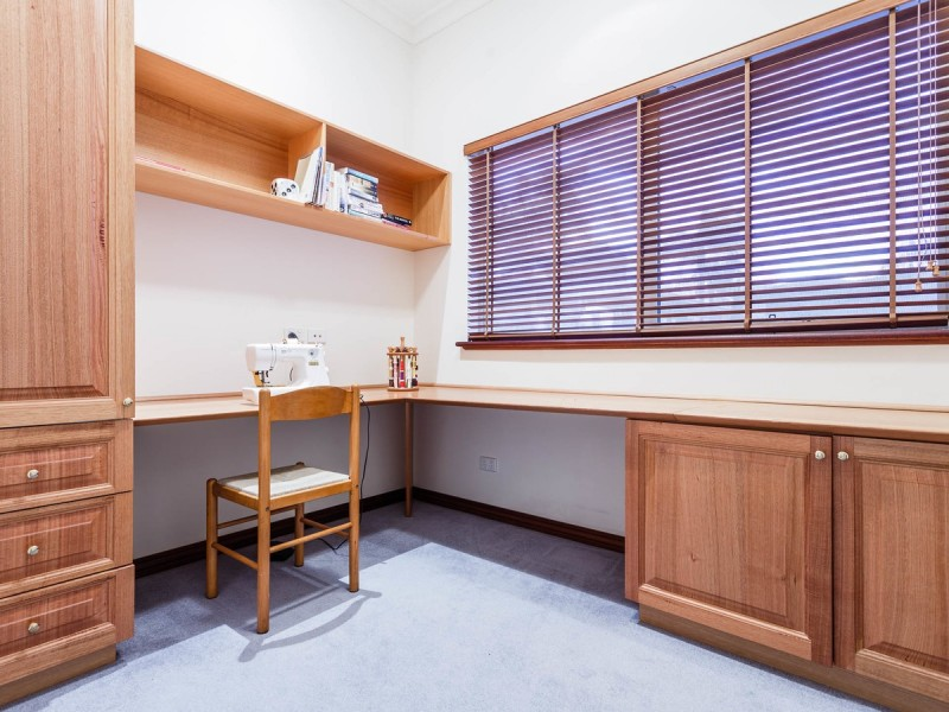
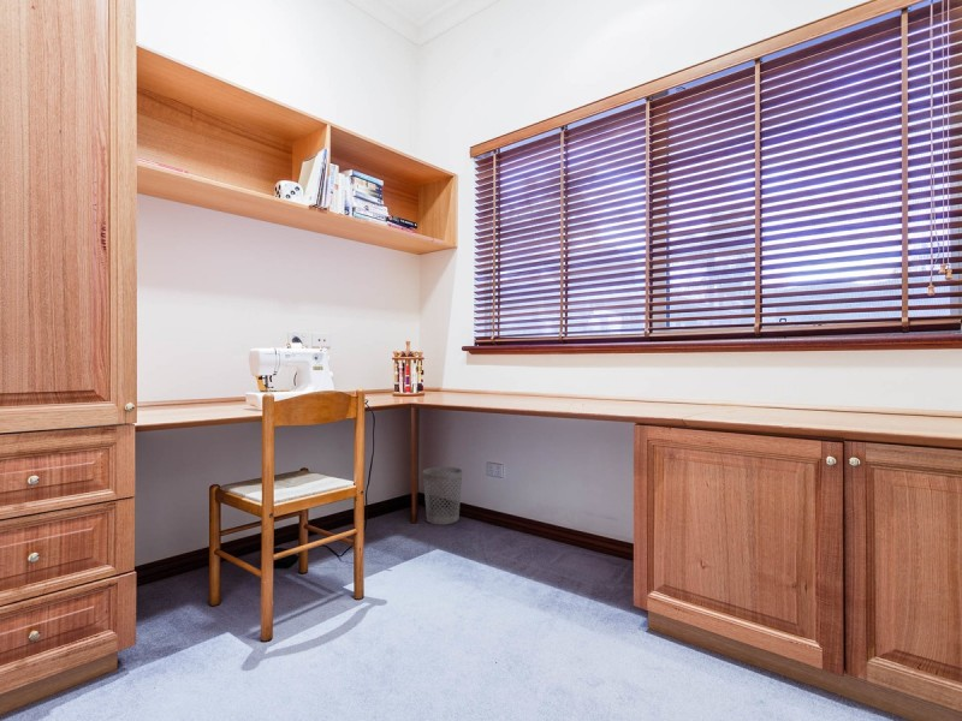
+ wastebasket [422,466,463,525]
